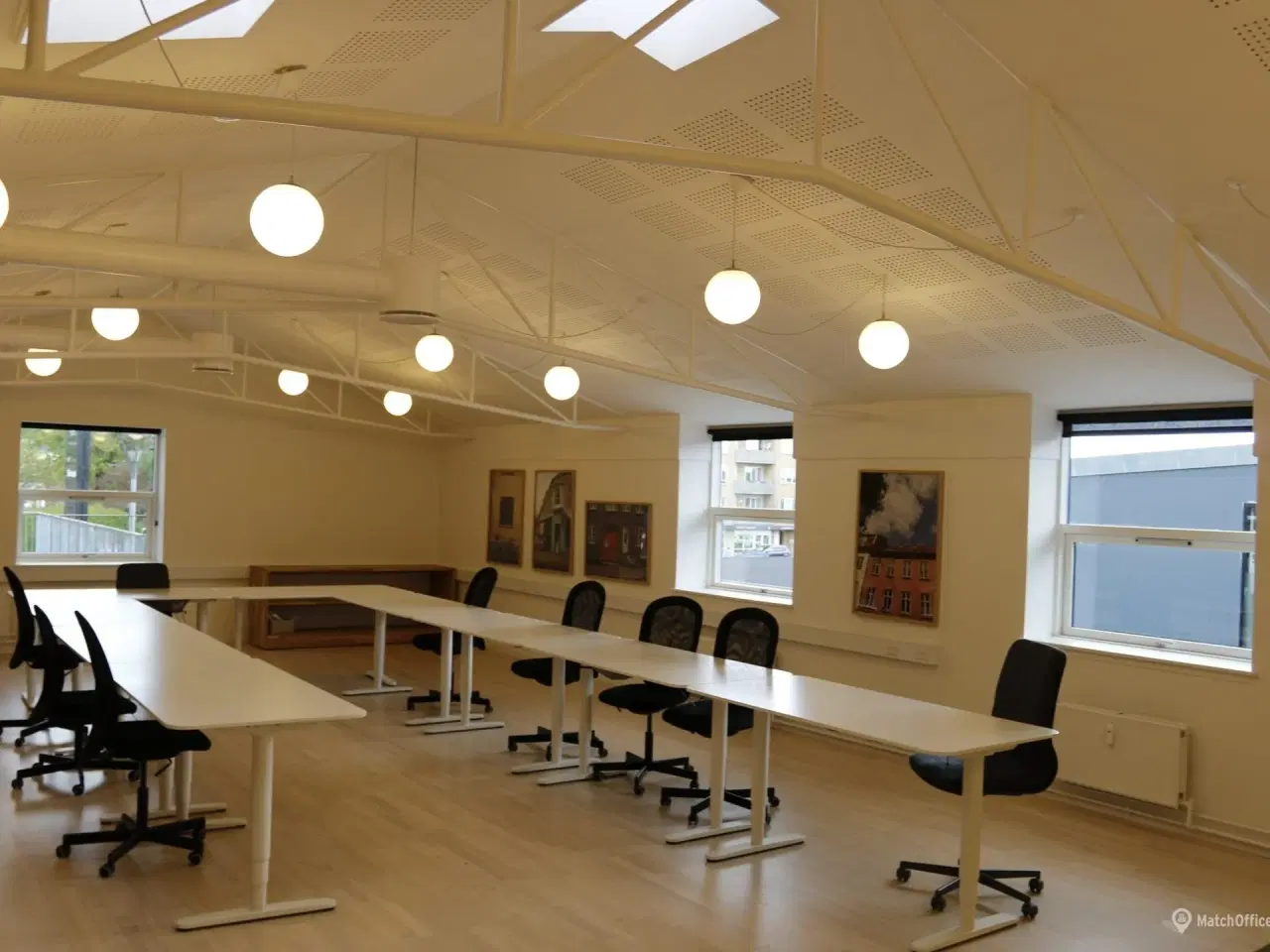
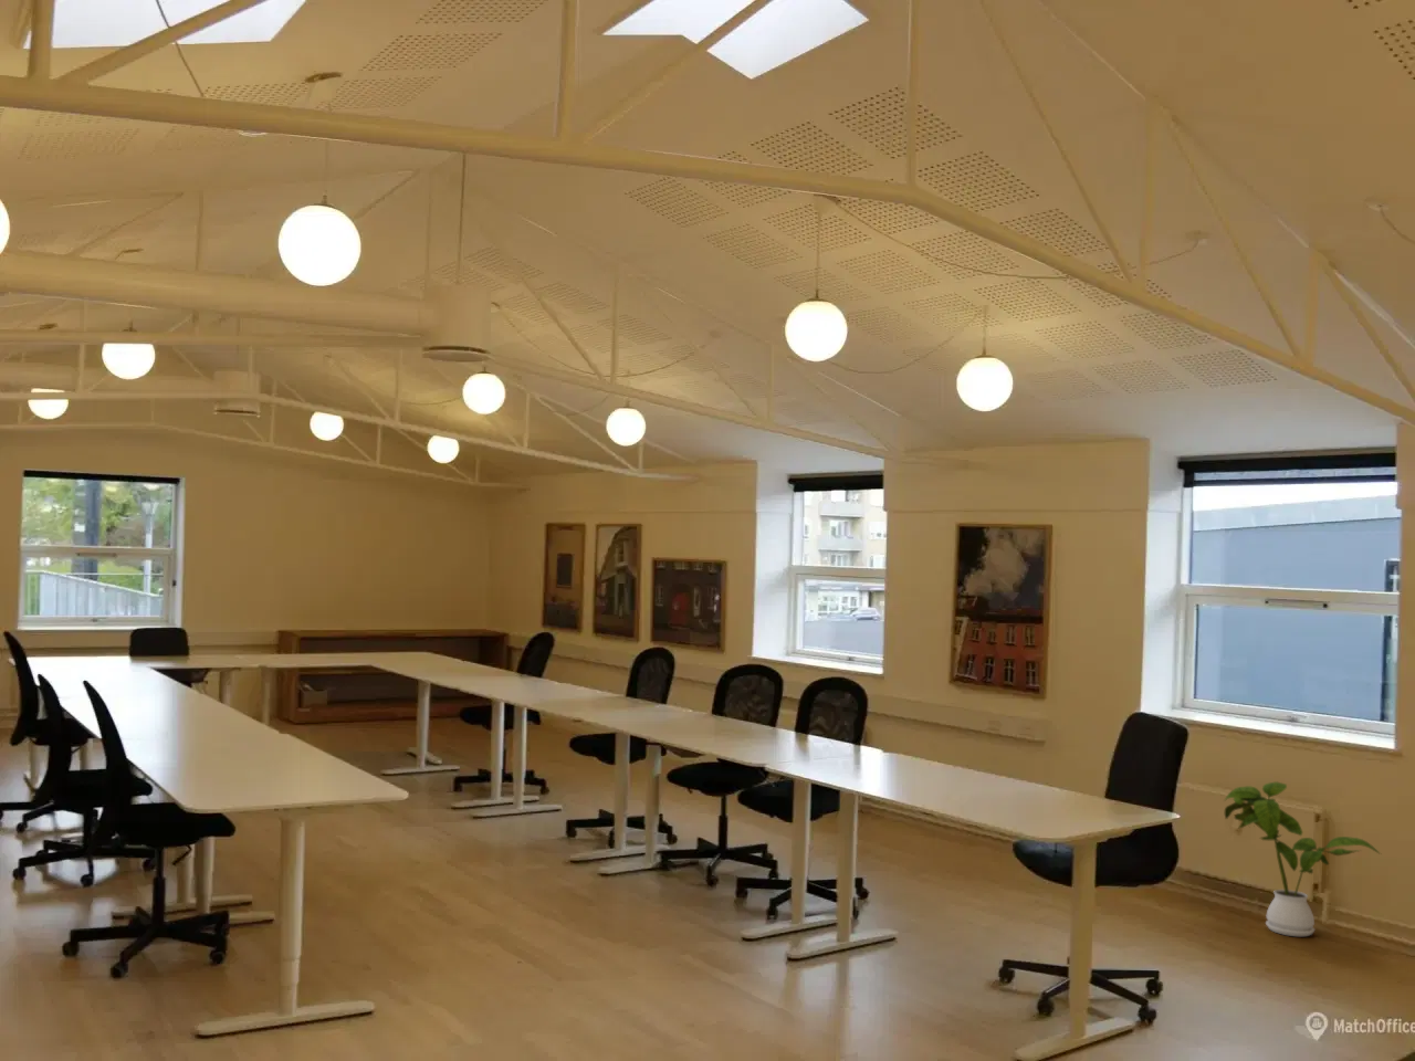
+ house plant [1222,780,1382,937]
